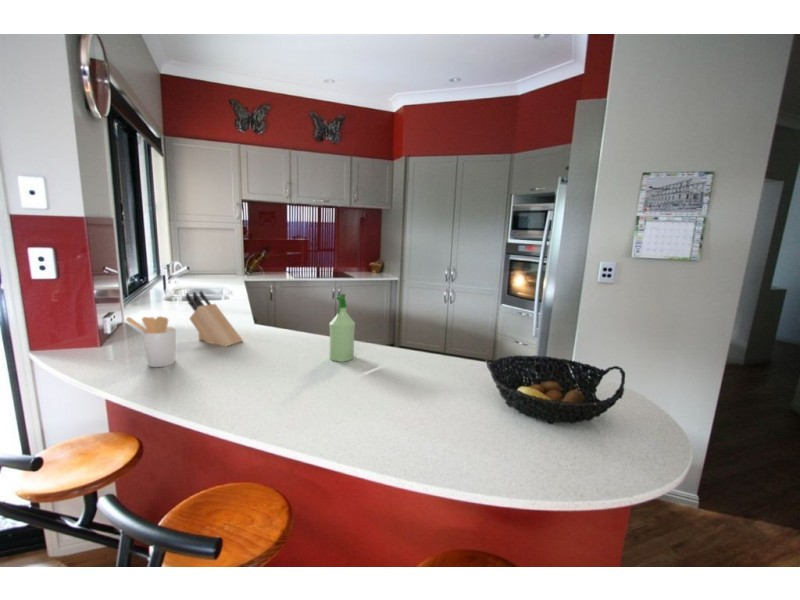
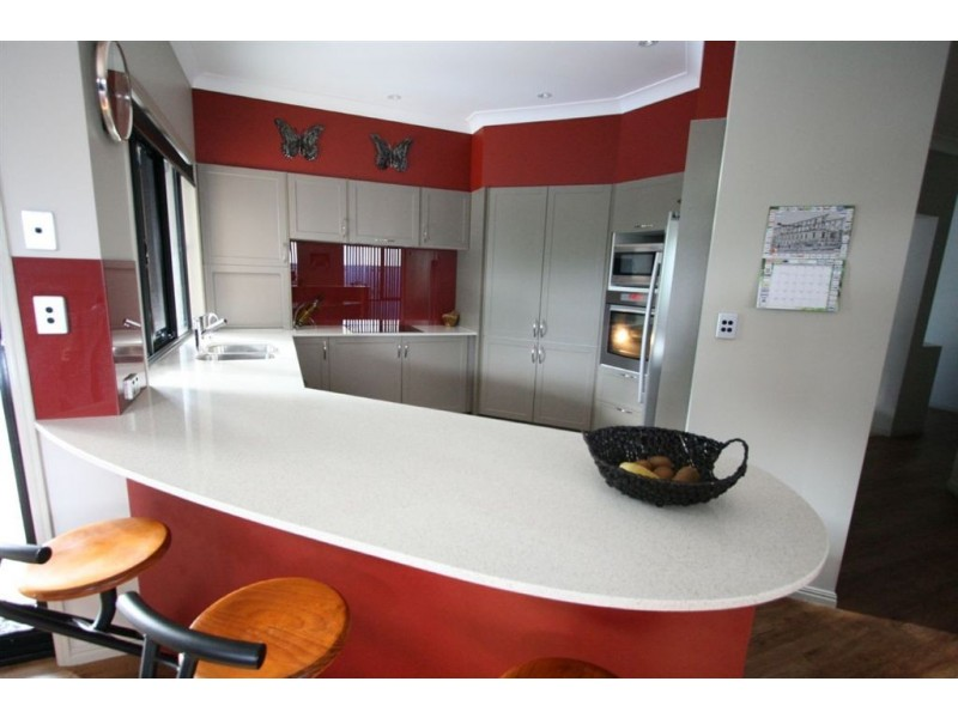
- spray bottle [328,293,356,363]
- utensil holder [125,315,177,368]
- knife block [185,290,244,348]
